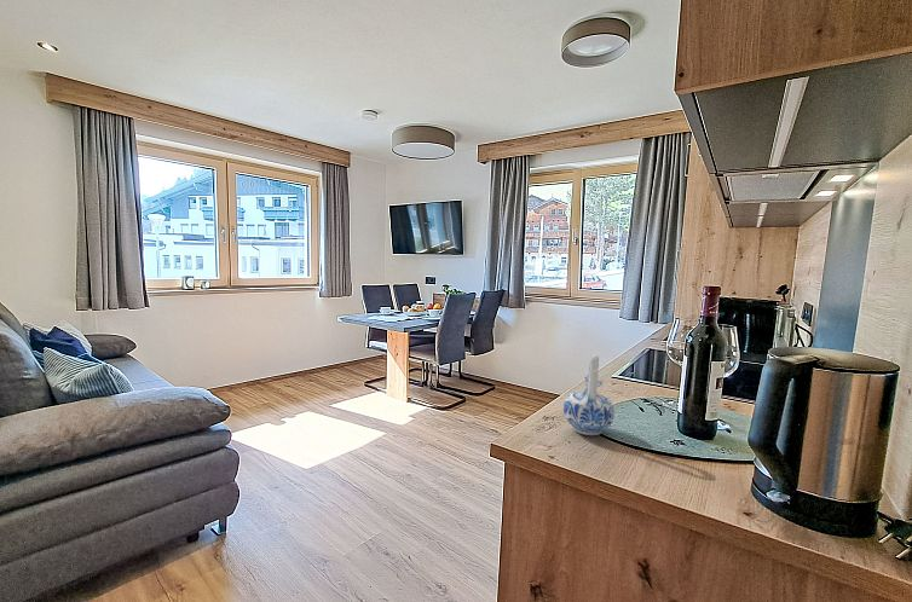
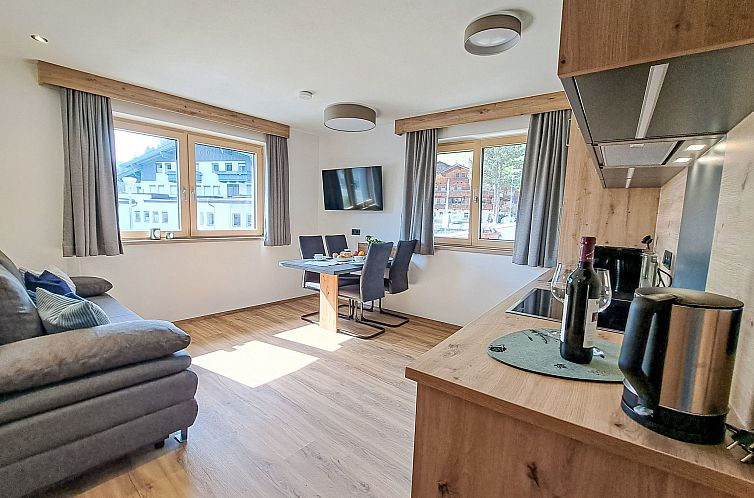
- ceramic pitcher [562,354,616,436]
